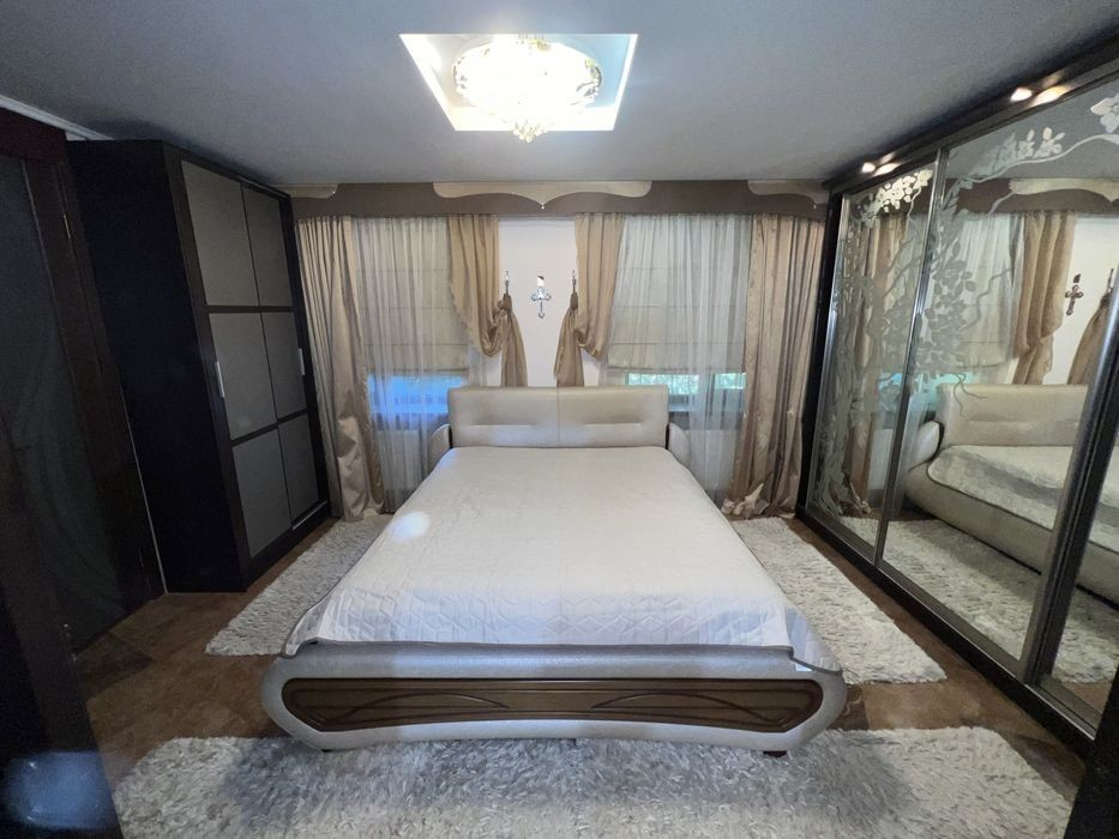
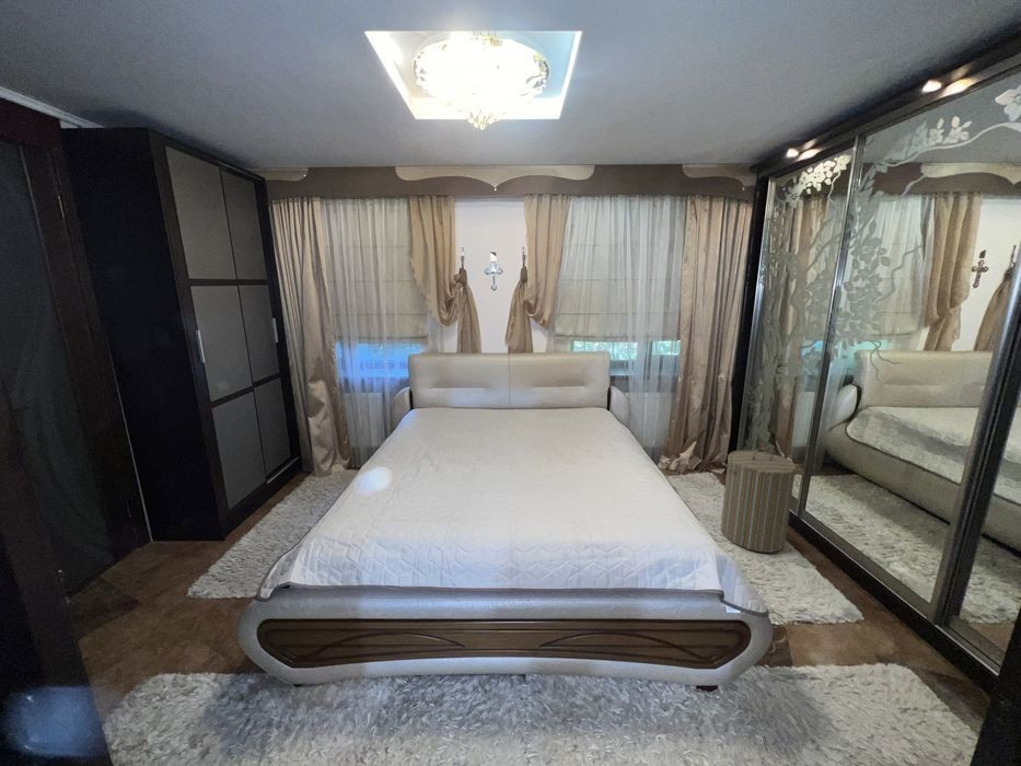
+ laundry hamper [720,446,801,554]
